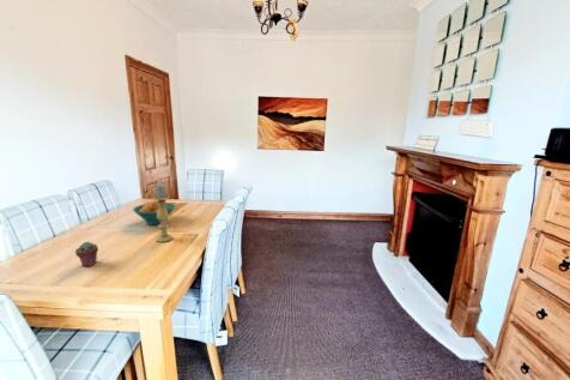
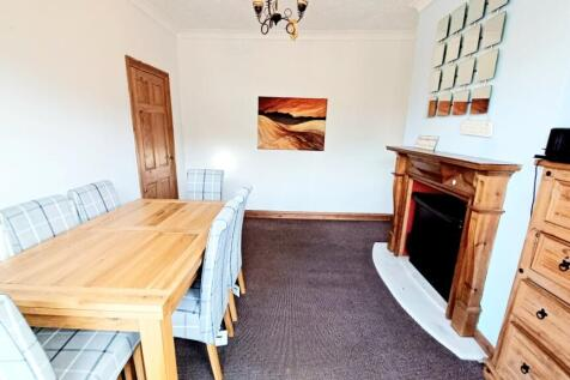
- candle holder [152,183,174,243]
- fruit bowl [132,199,177,225]
- potted succulent [74,241,99,269]
